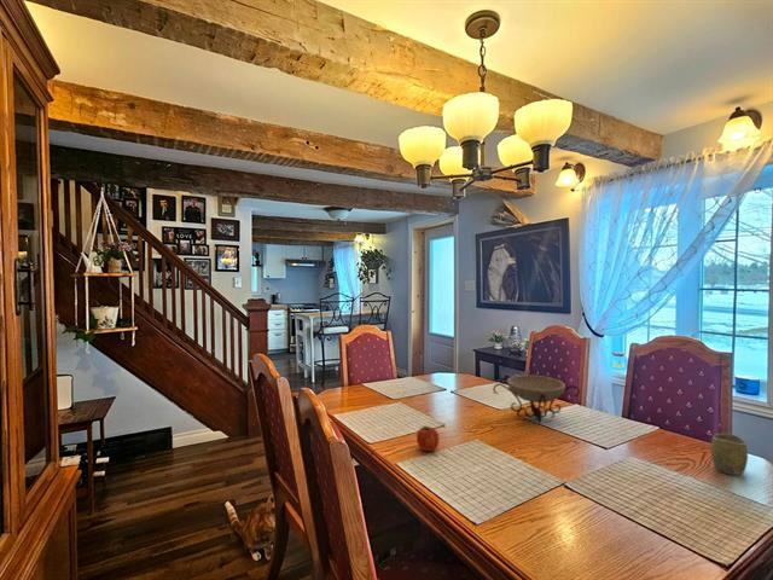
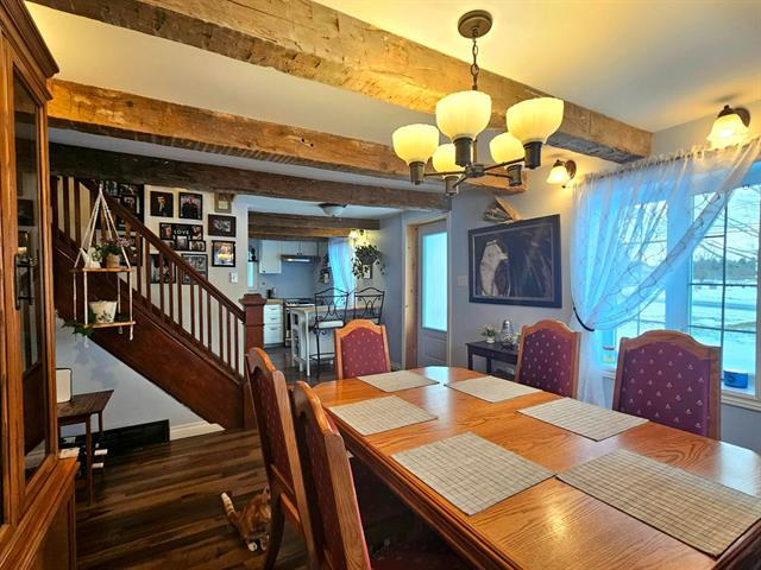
- fruit [415,425,441,453]
- cup [710,433,749,476]
- decorative bowl [492,373,581,424]
